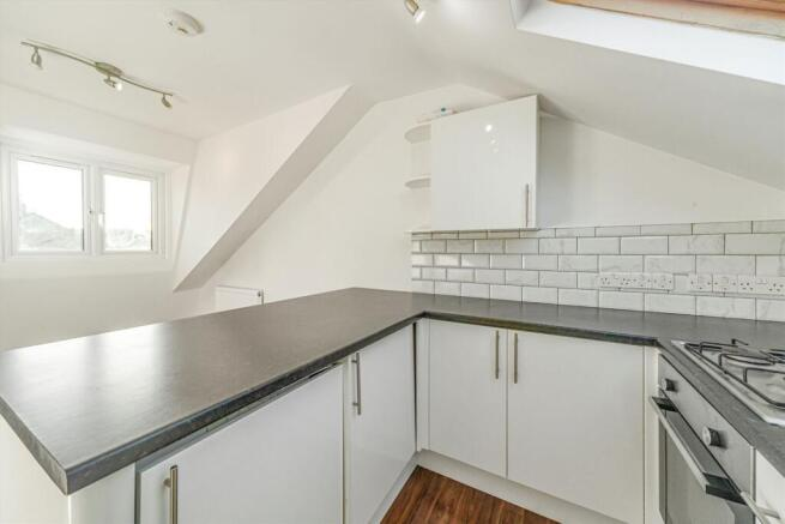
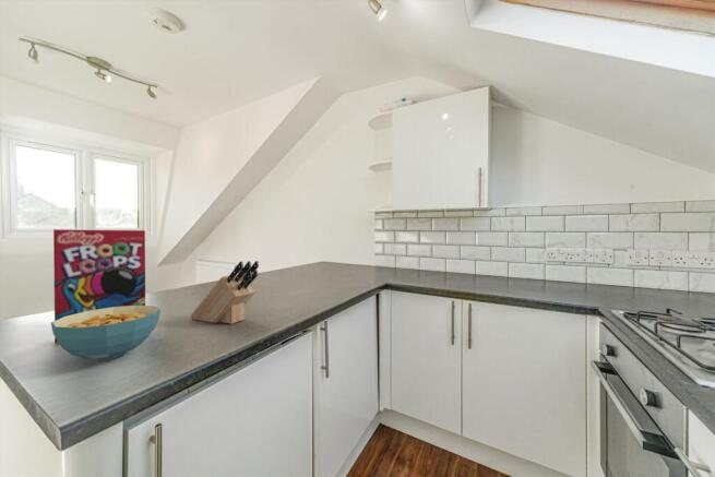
+ knife block [189,260,260,325]
+ cereal box [52,228,146,345]
+ cereal bowl [50,305,162,361]
